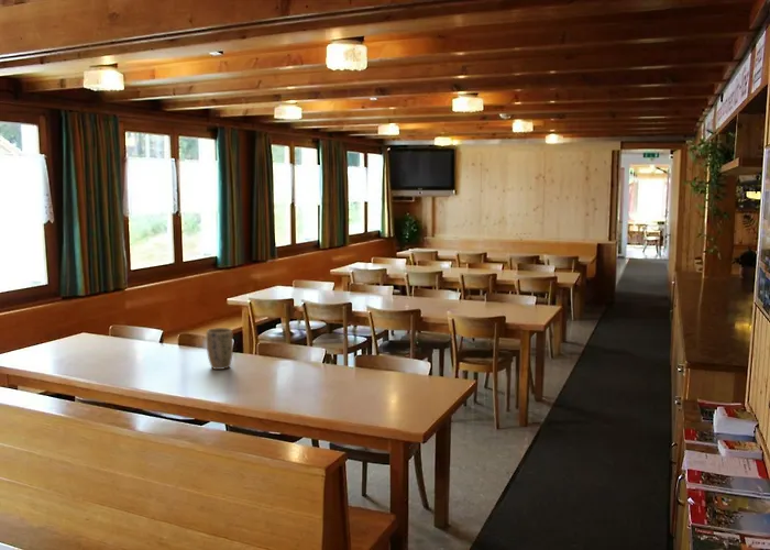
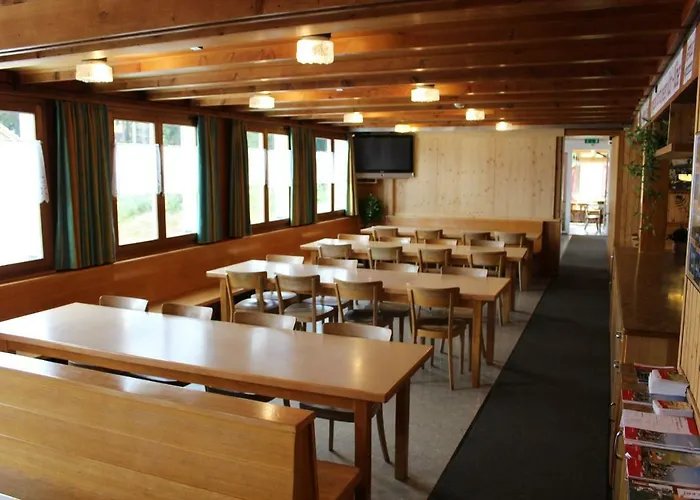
- plant pot [206,327,234,371]
